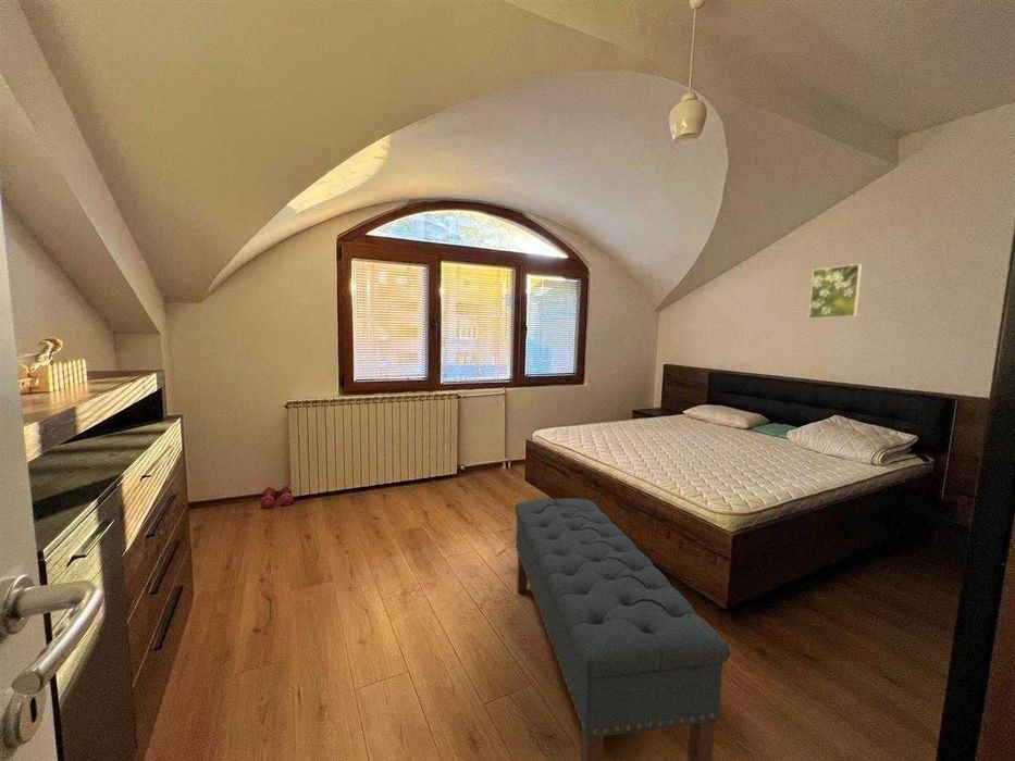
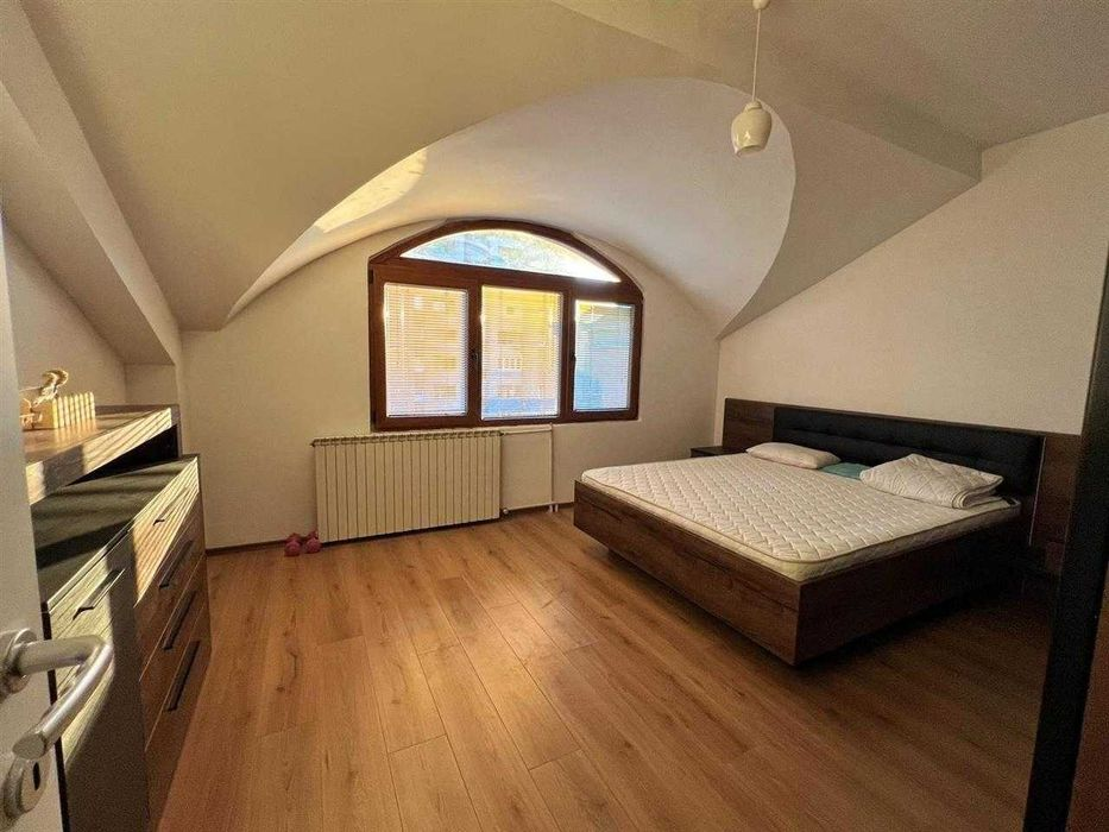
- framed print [808,263,863,320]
- bench [515,497,731,761]
